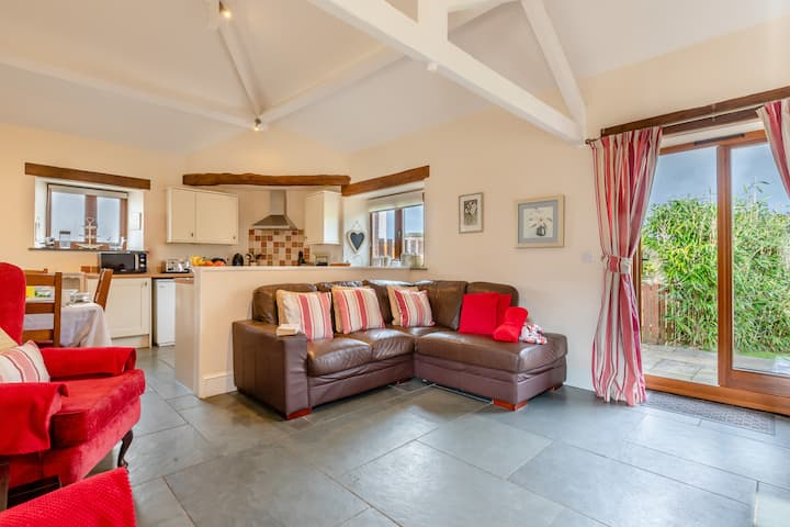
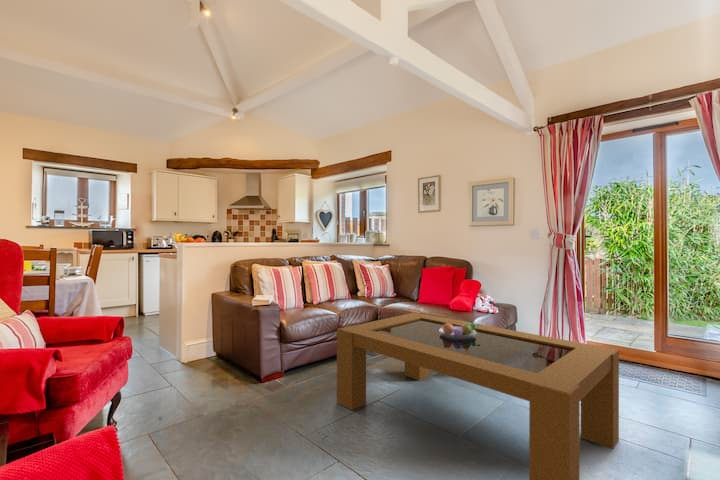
+ fruit bowl [440,322,480,339]
+ coffee table [336,311,620,480]
